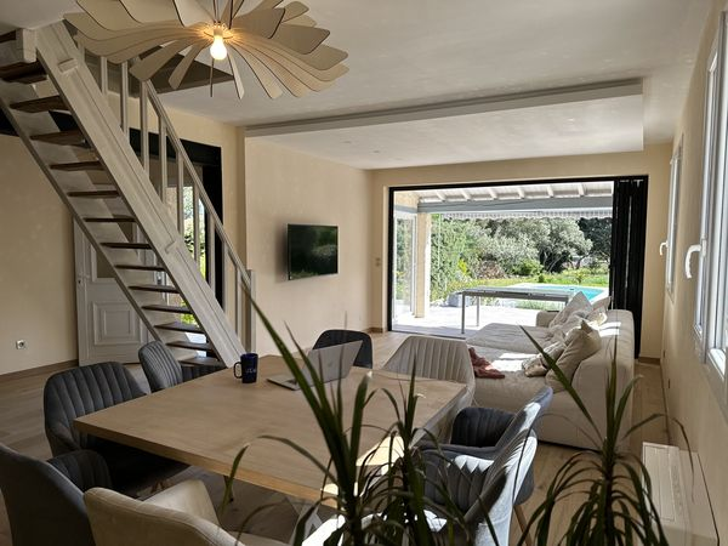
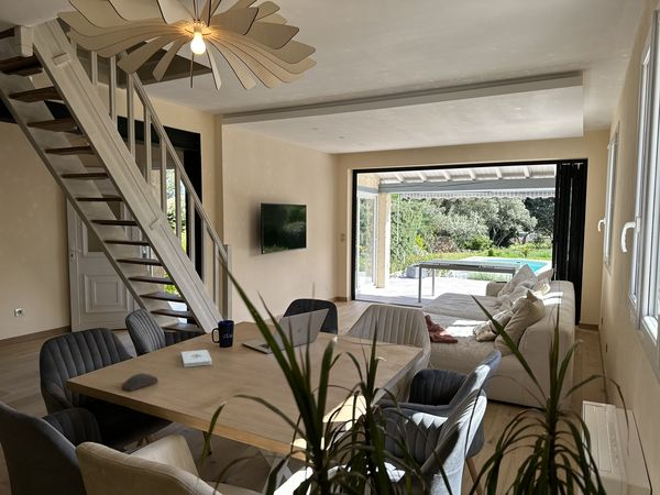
+ computer mouse [120,372,160,393]
+ notepad [180,349,213,369]
